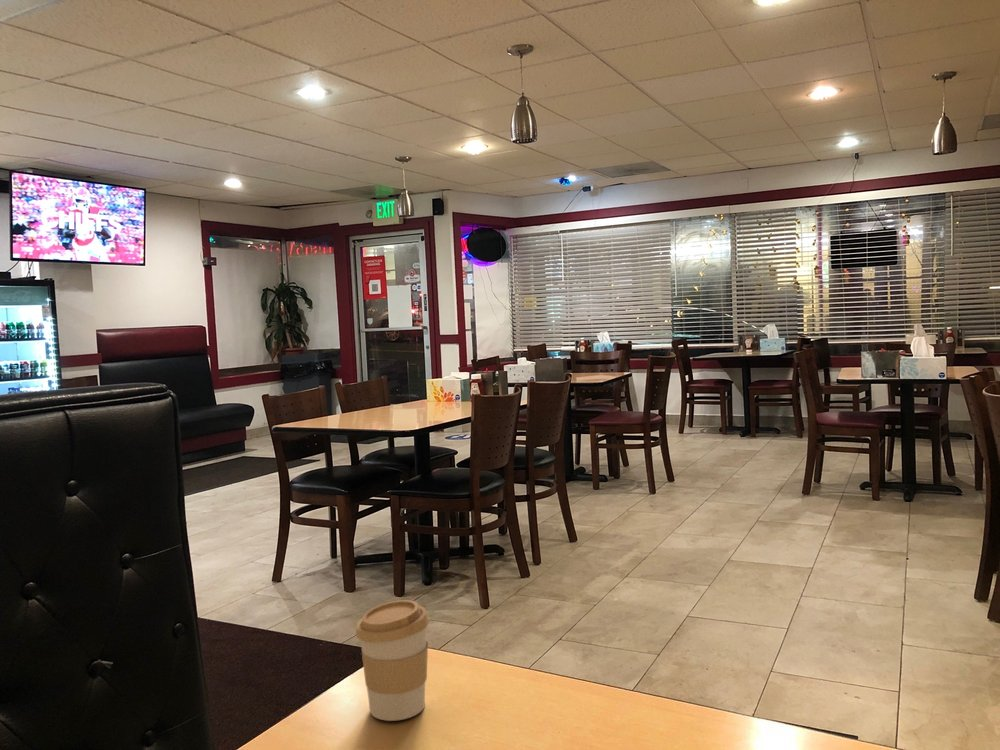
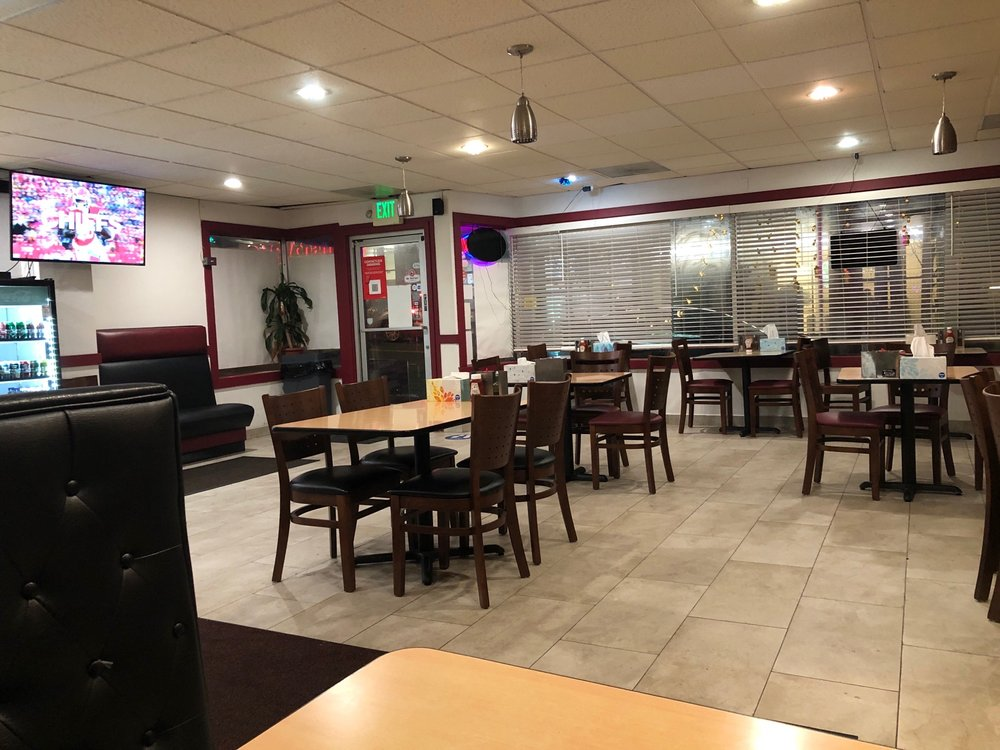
- coffee cup [355,599,430,722]
